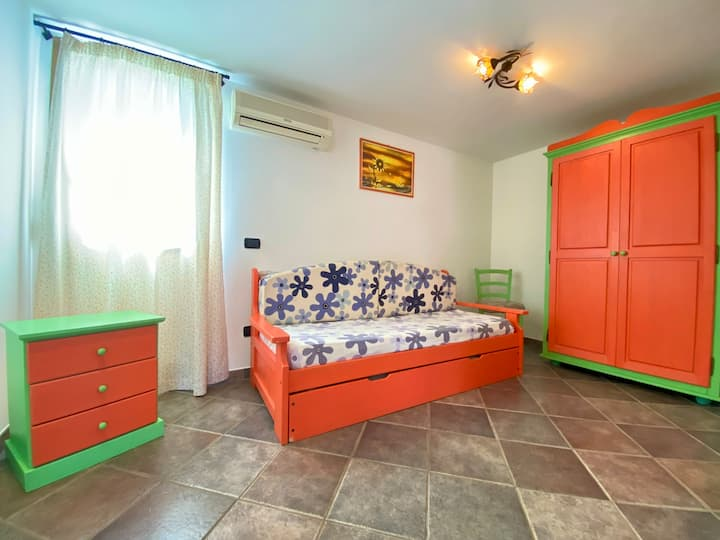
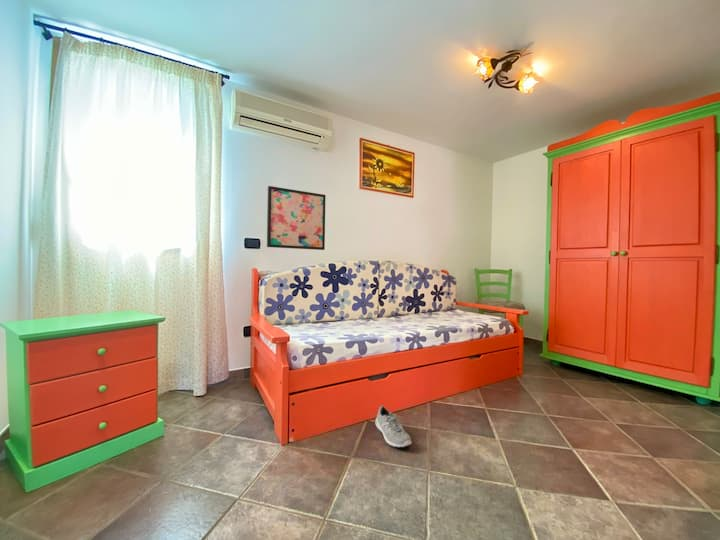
+ wall art [266,185,327,251]
+ sneaker [375,404,413,448]
